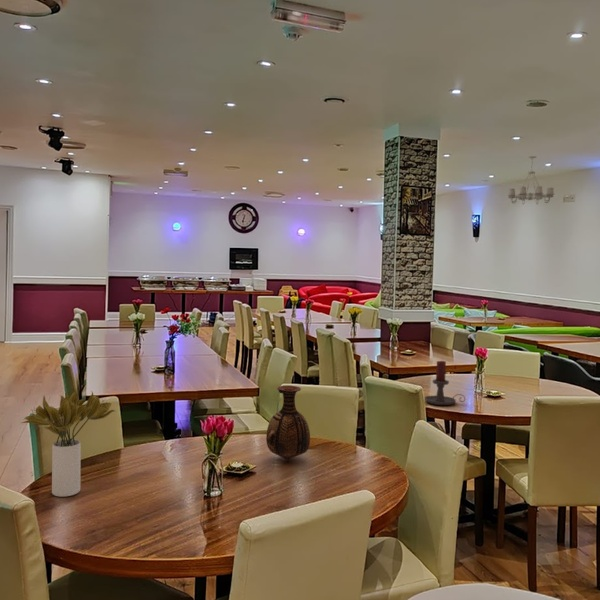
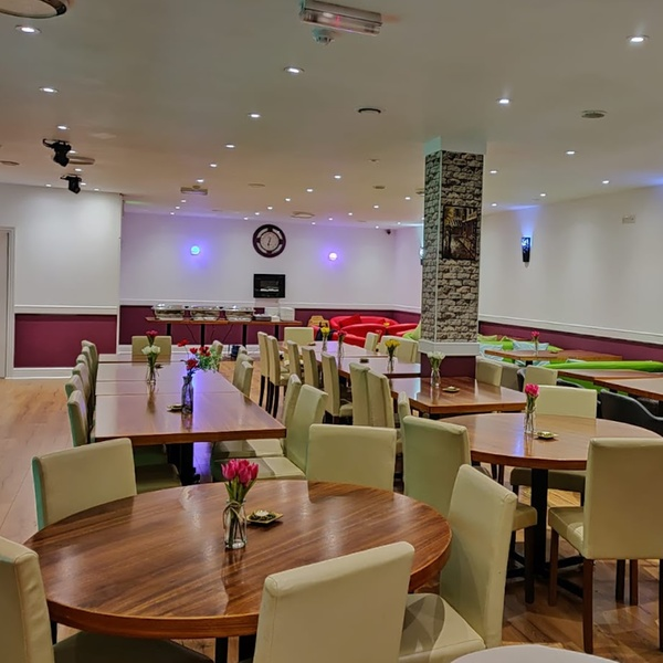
- vase [265,384,311,461]
- candle holder [424,359,466,406]
- flower bouquet [21,390,117,498]
- chandelier [507,155,555,206]
